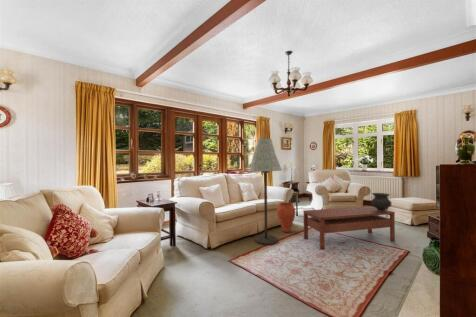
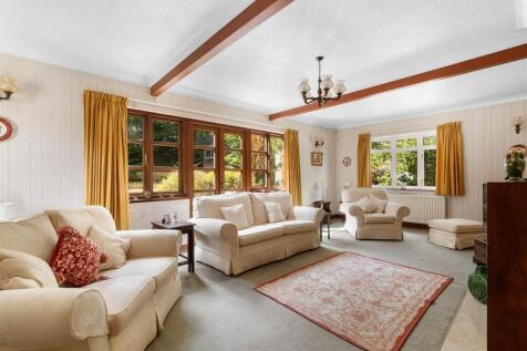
- coffee table [302,205,396,250]
- vase [276,201,297,233]
- floor lamp [248,137,283,246]
- ceramic pot [370,192,392,211]
